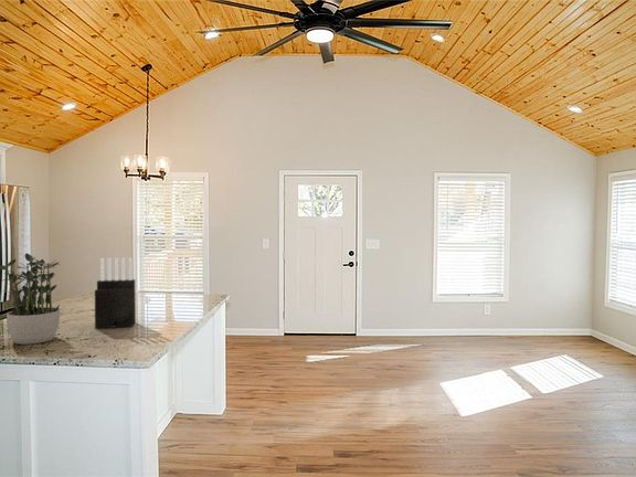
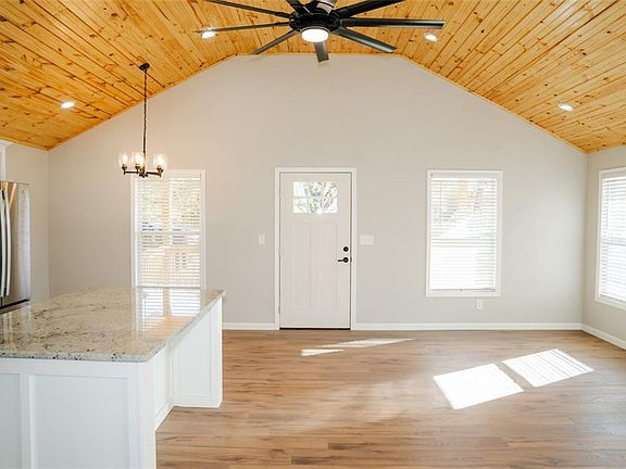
- knife block [94,257,137,329]
- potted plant [0,252,61,346]
